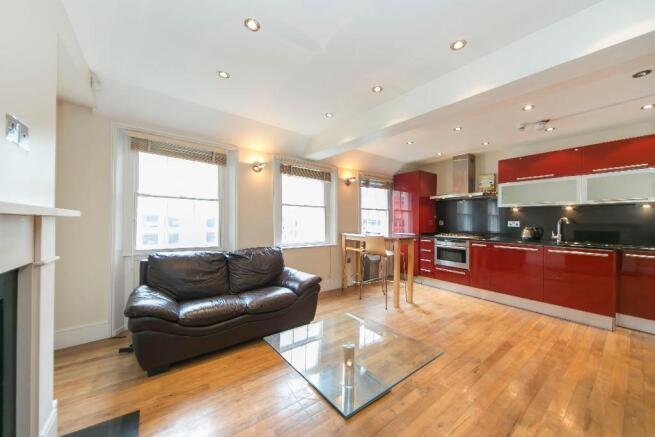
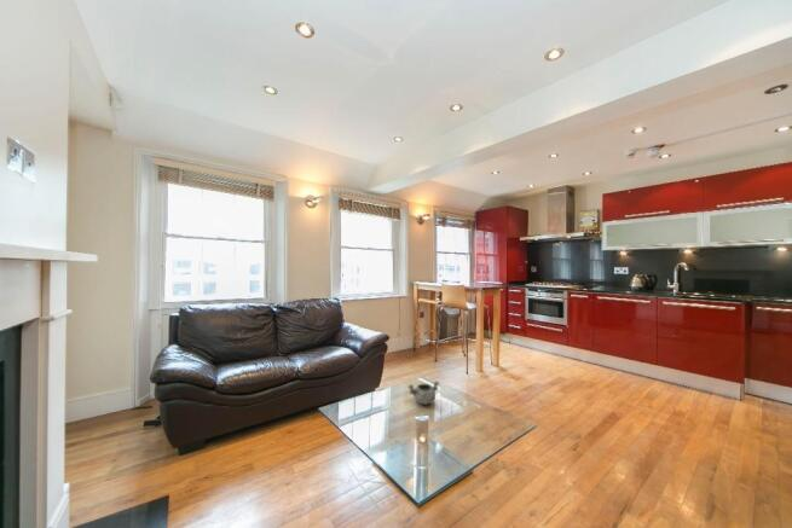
+ decorative bowl [406,381,440,406]
